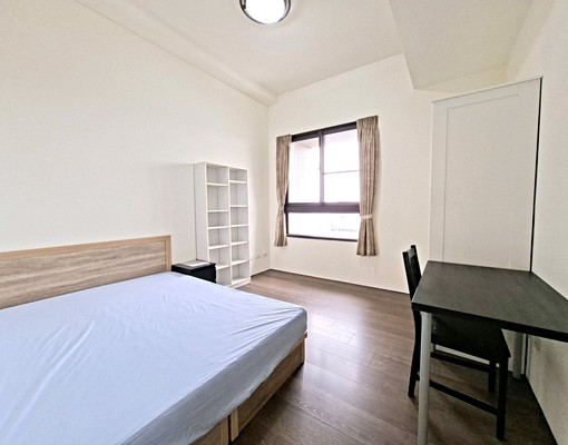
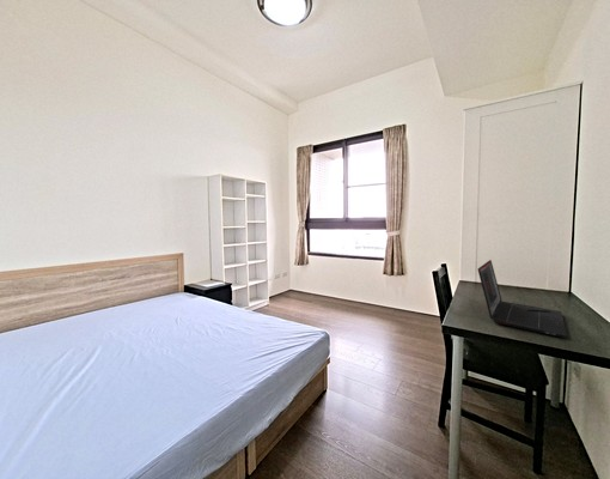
+ laptop [477,259,568,339]
